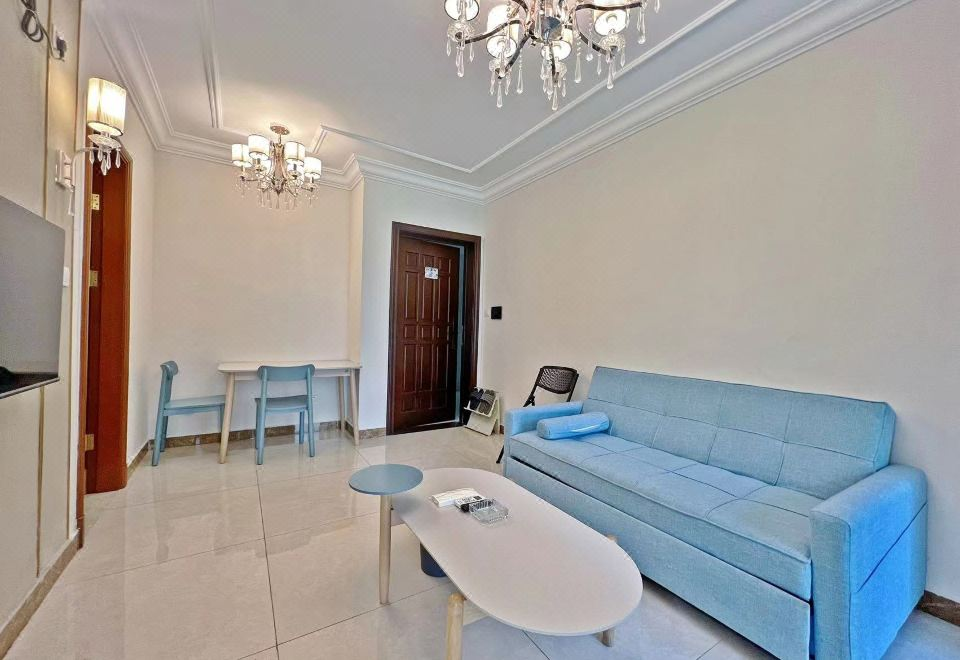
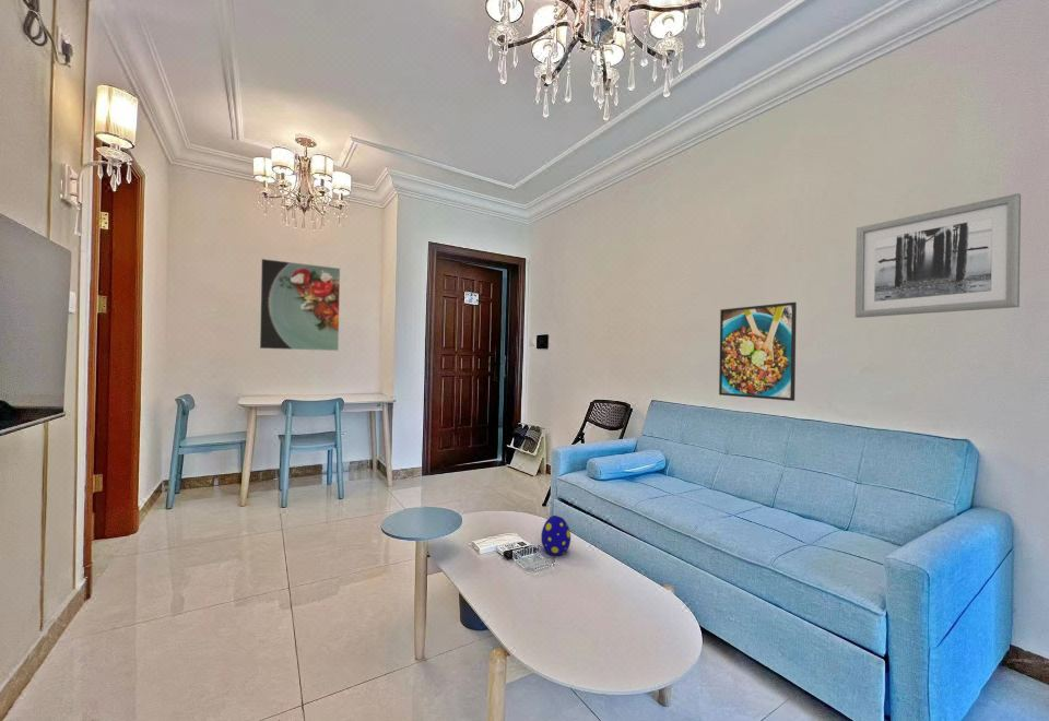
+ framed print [718,302,798,402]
+ wall art [854,192,1022,319]
+ decorative egg [540,515,571,556]
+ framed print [259,258,341,352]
